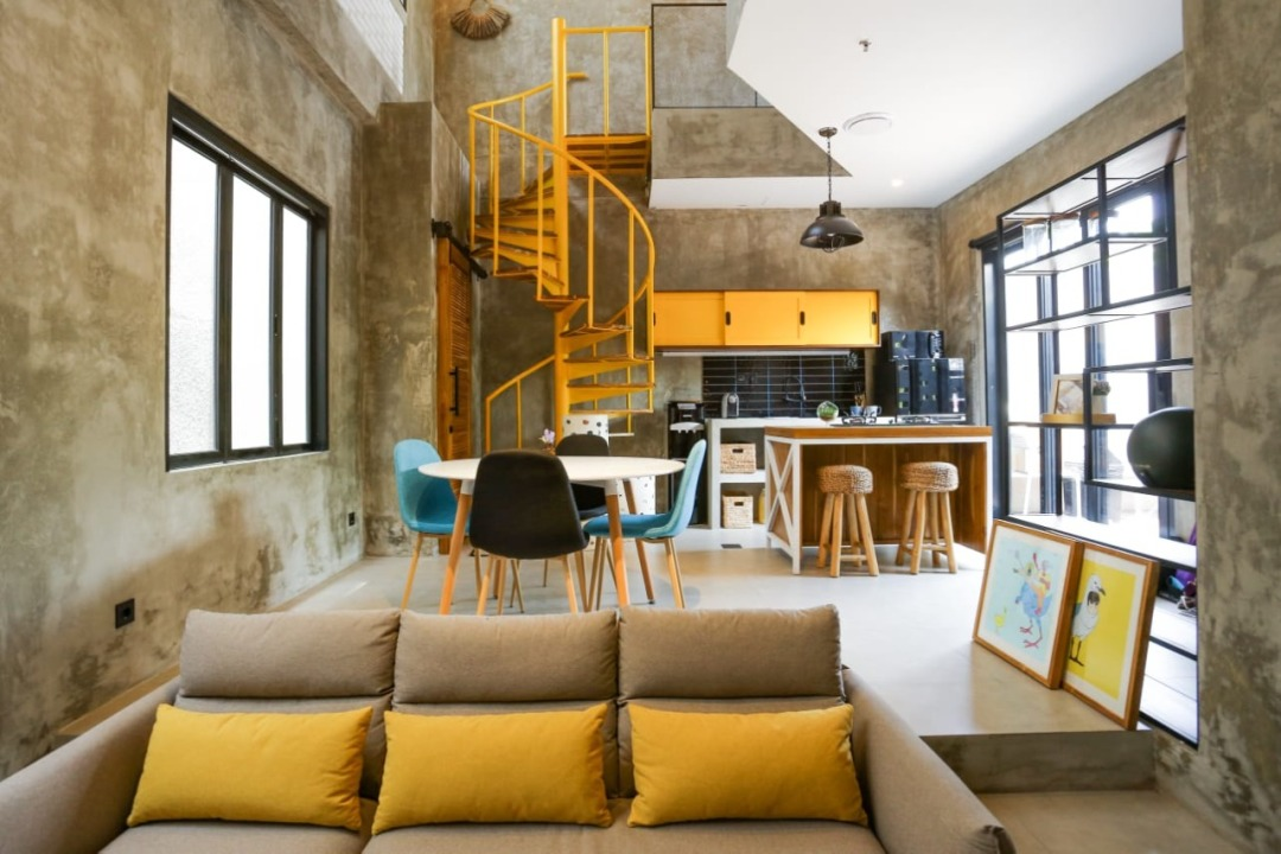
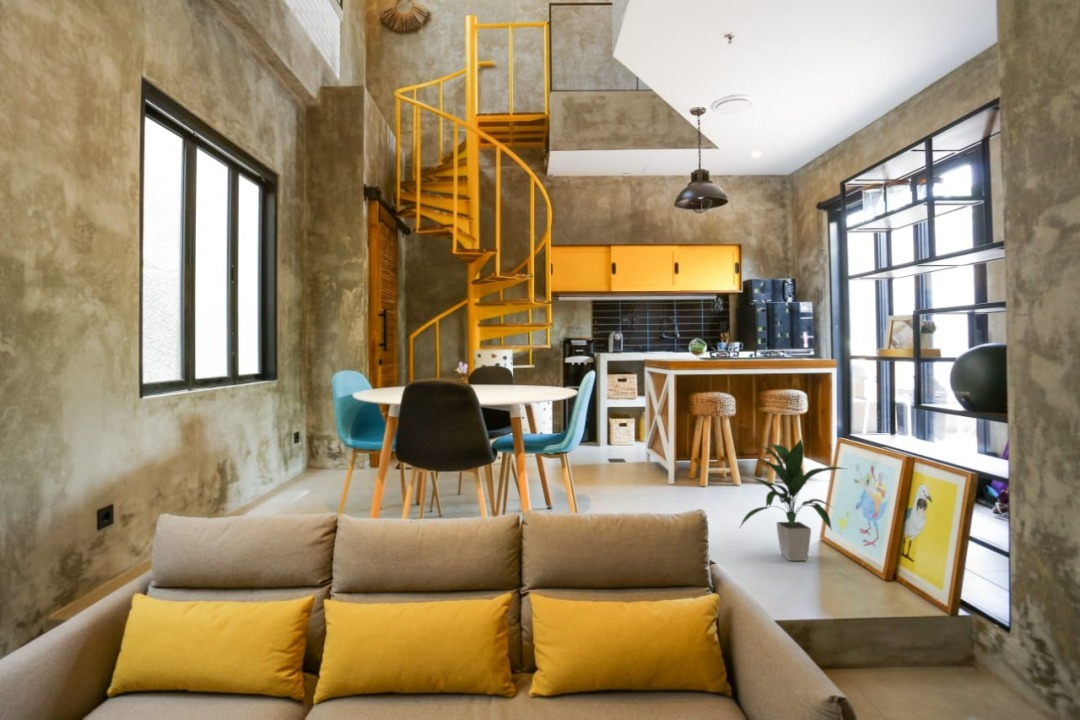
+ indoor plant [739,438,847,562]
